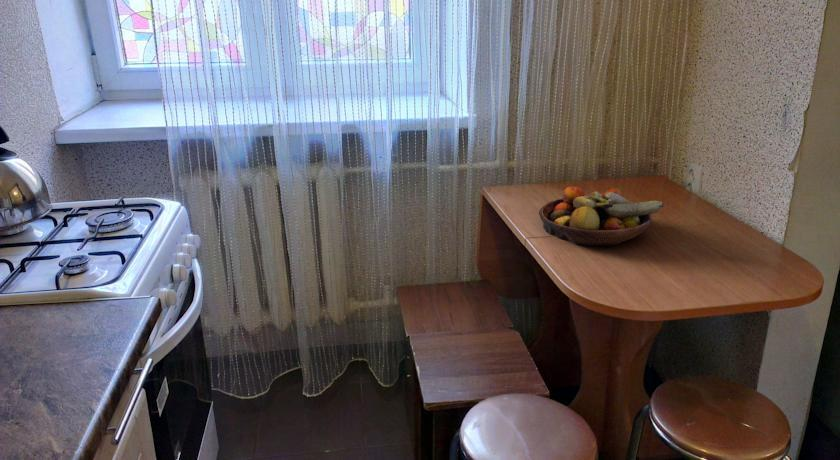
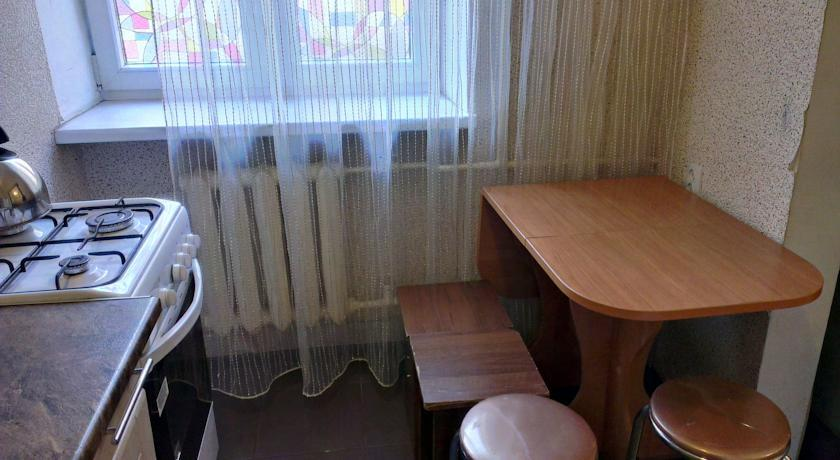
- fruit bowl [538,186,665,247]
